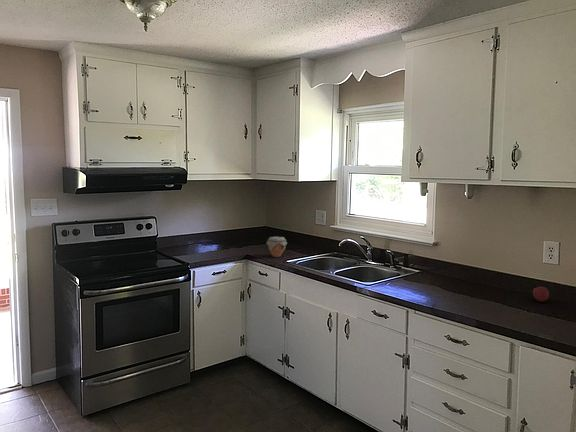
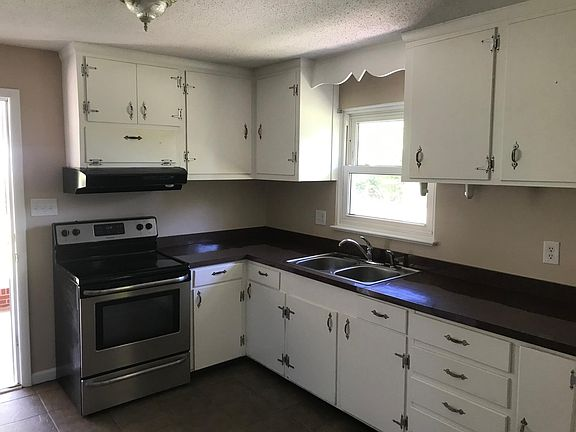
- jar [265,236,288,258]
- apple [532,284,550,303]
